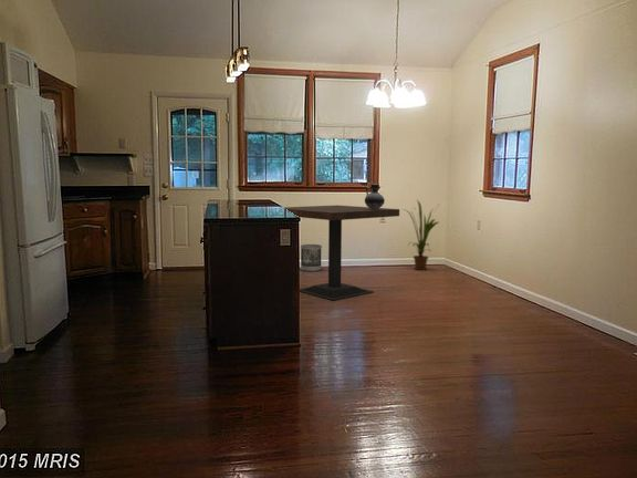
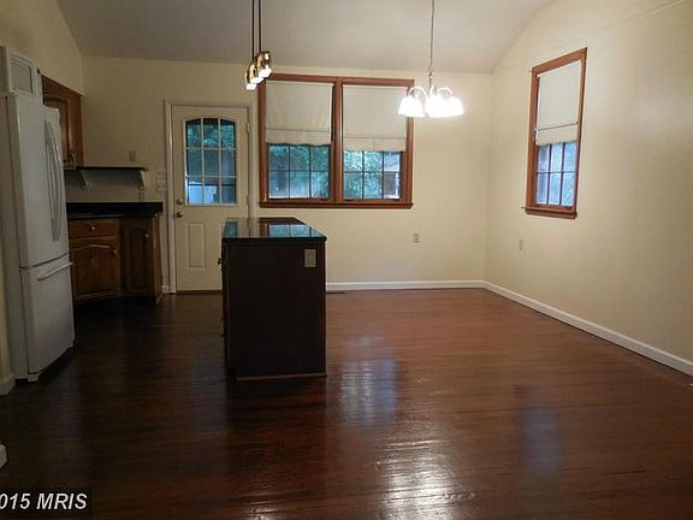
- wastebasket [300,243,323,272]
- ceramic jug [364,183,386,209]
- dining table [283,205,400,302]
- house plant [401,198,440,271]
